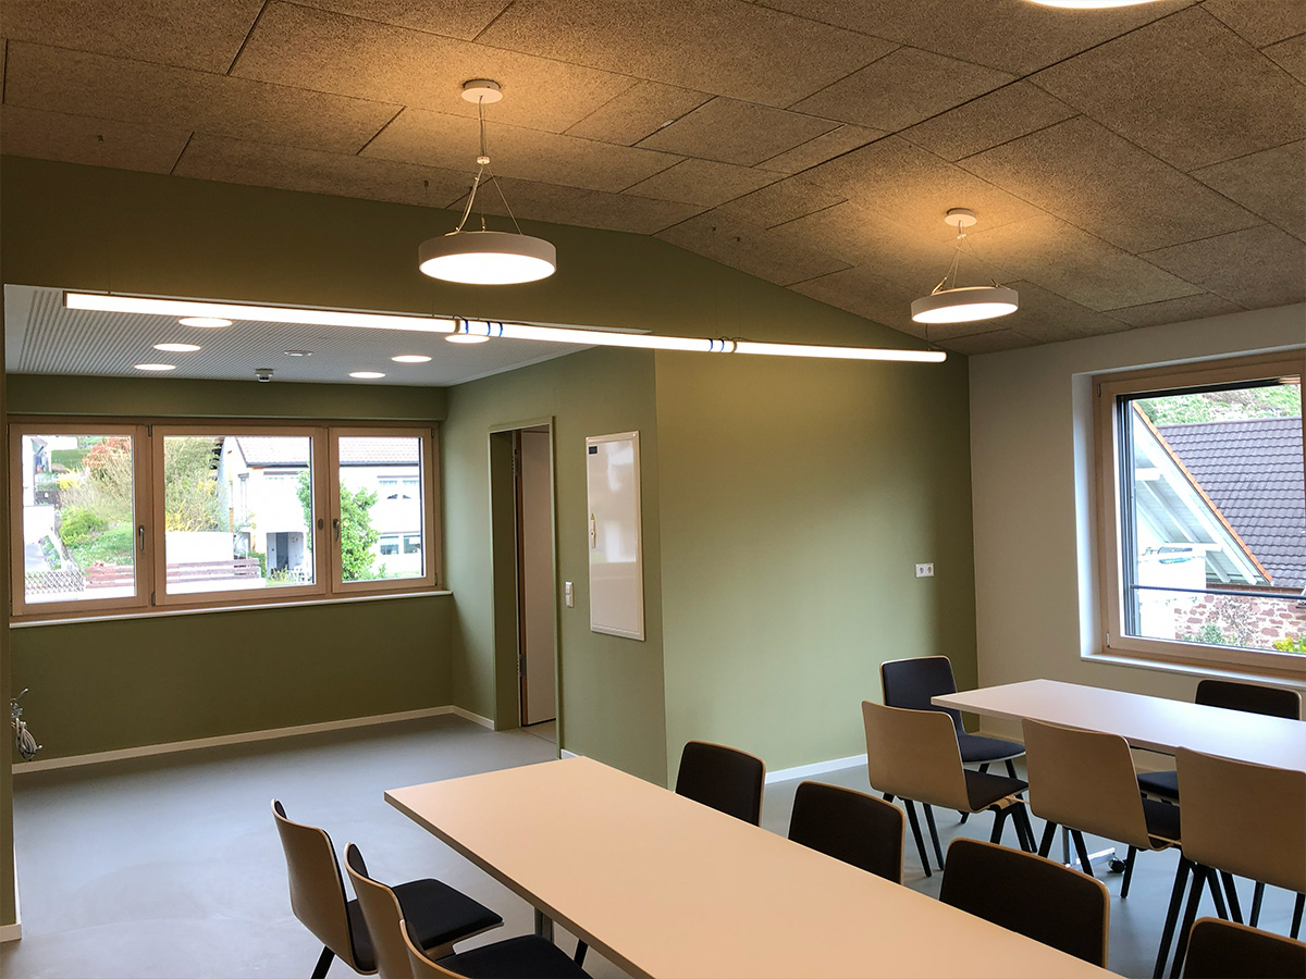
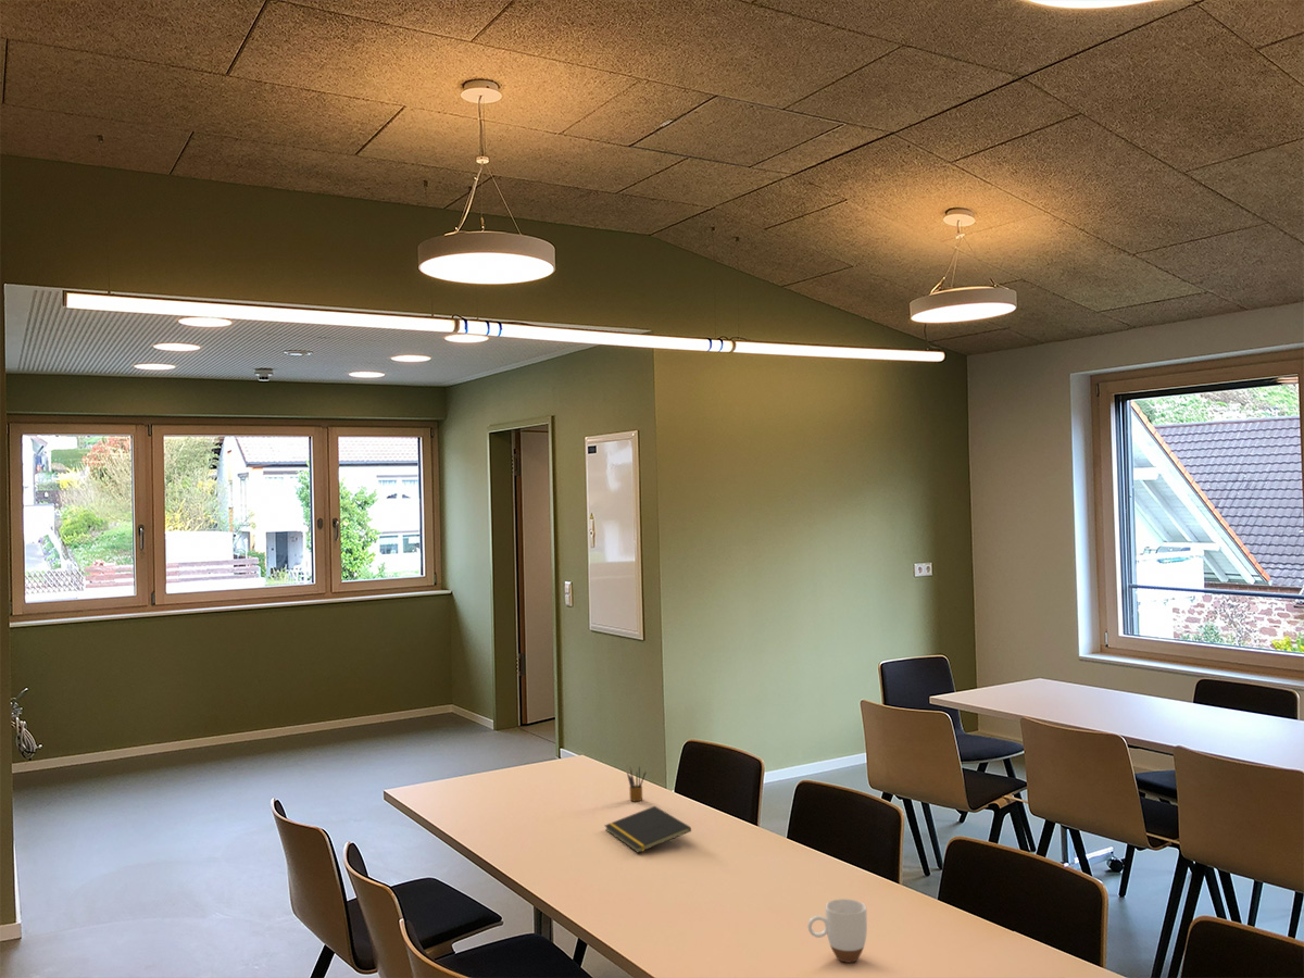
+ notepad [604,805,692,854]
+ mug [806,898,868,964]
+ pencil box [626,764,648,802]
